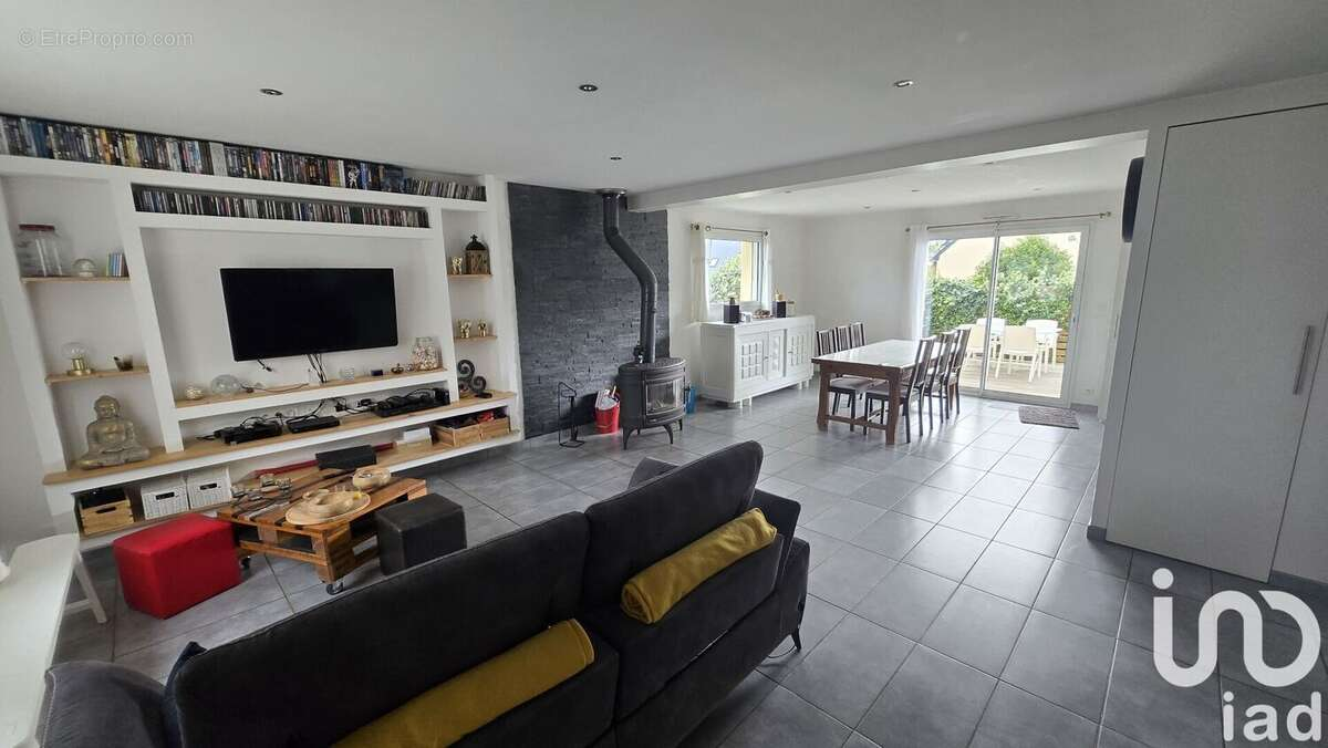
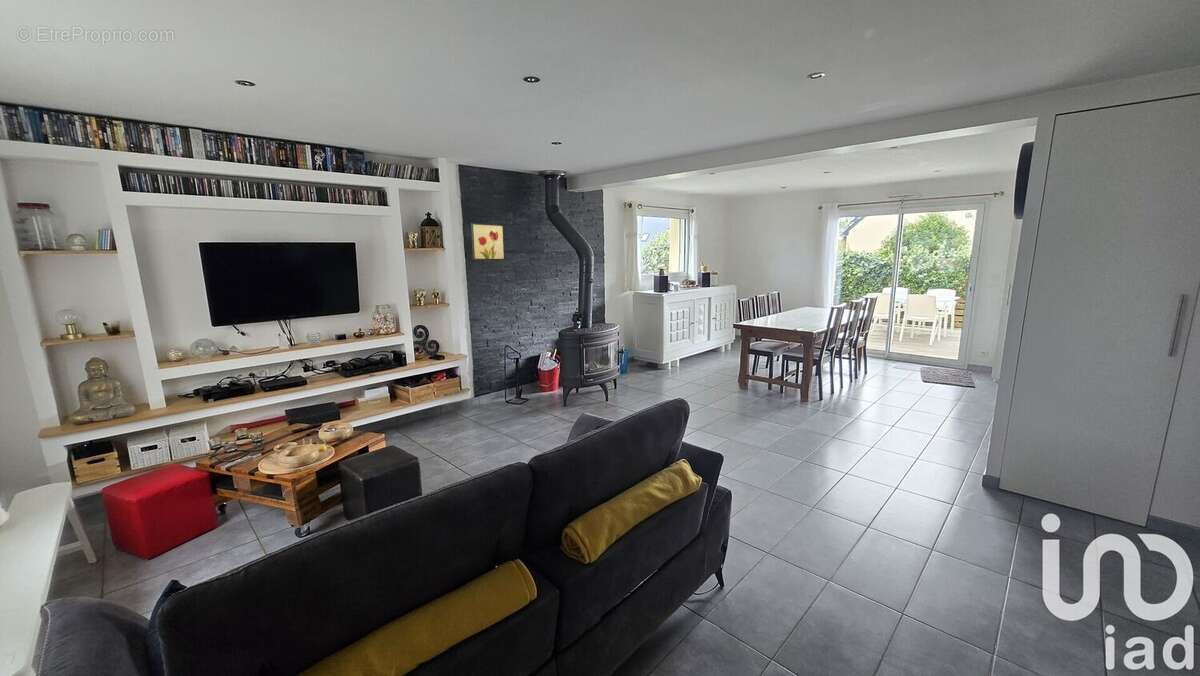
+ wall art [470,222,506,261]
